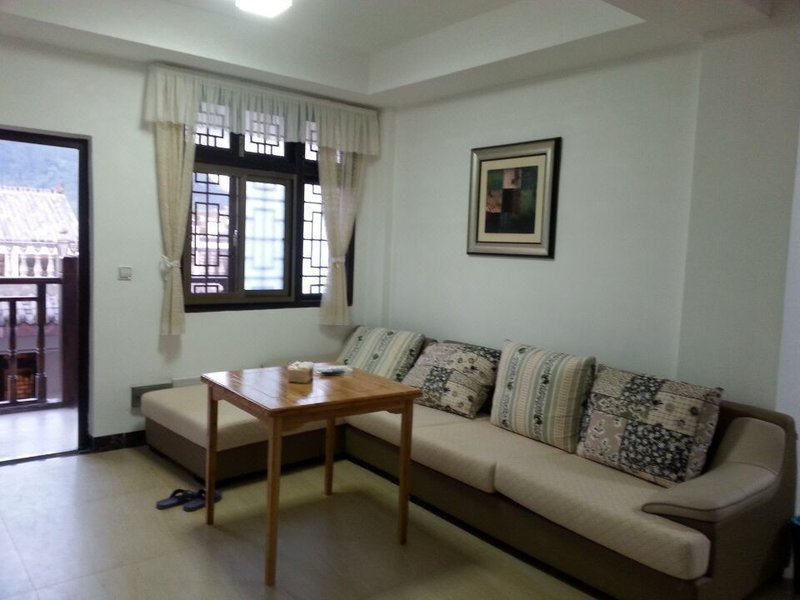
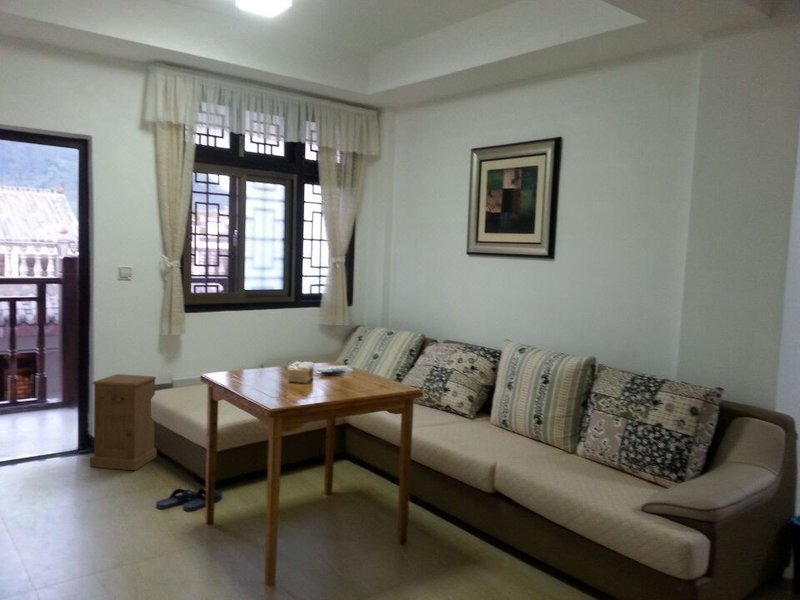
+ nightstand [89,373,158,472]
